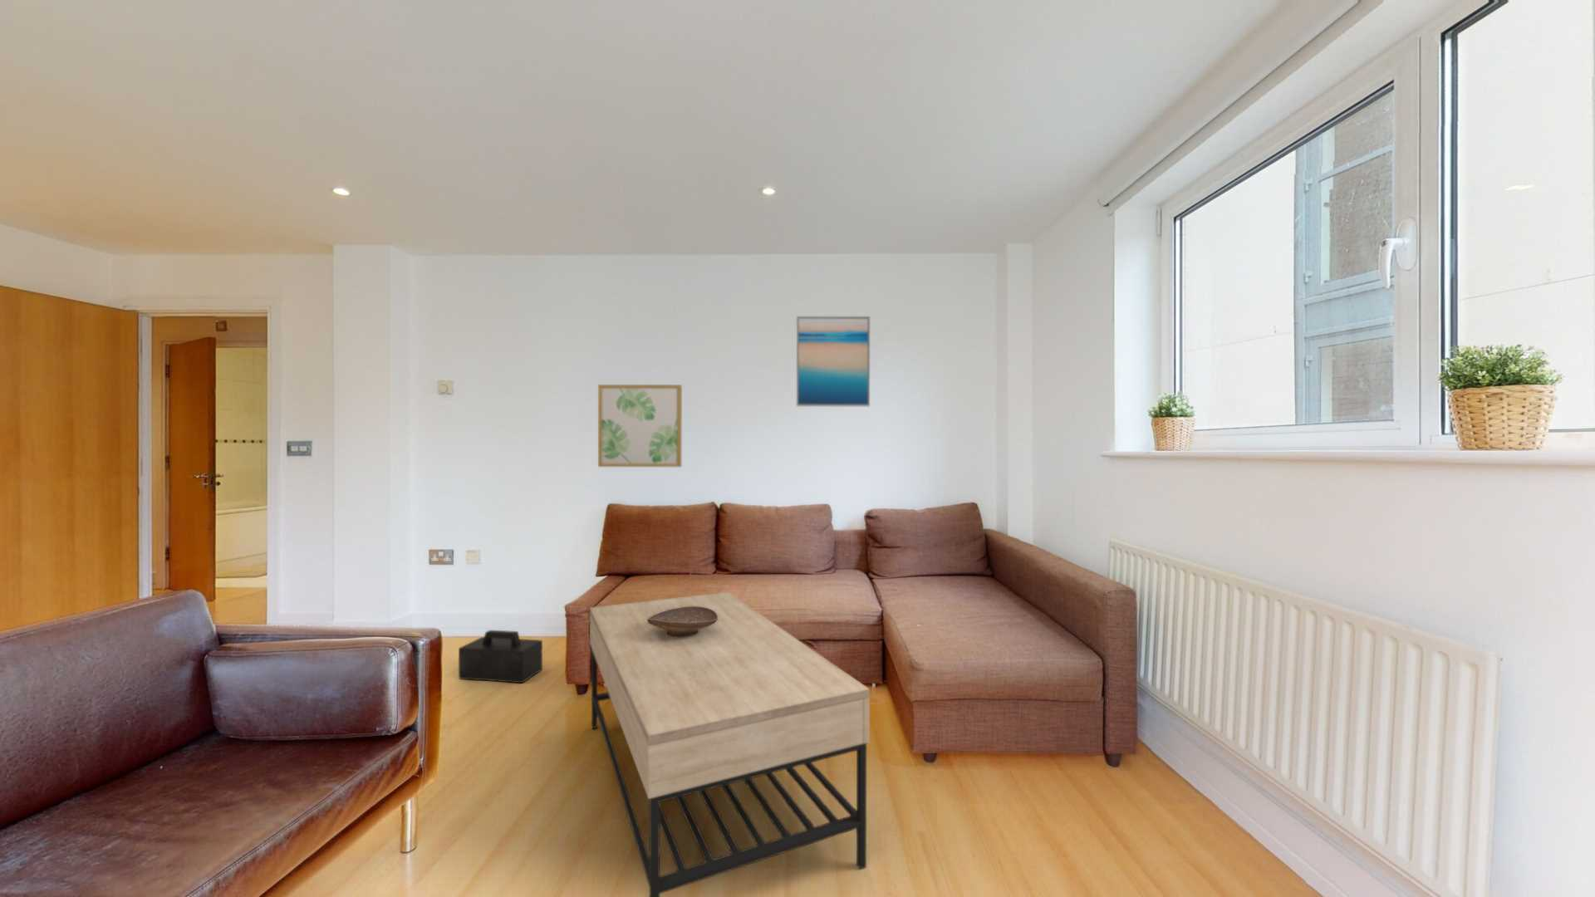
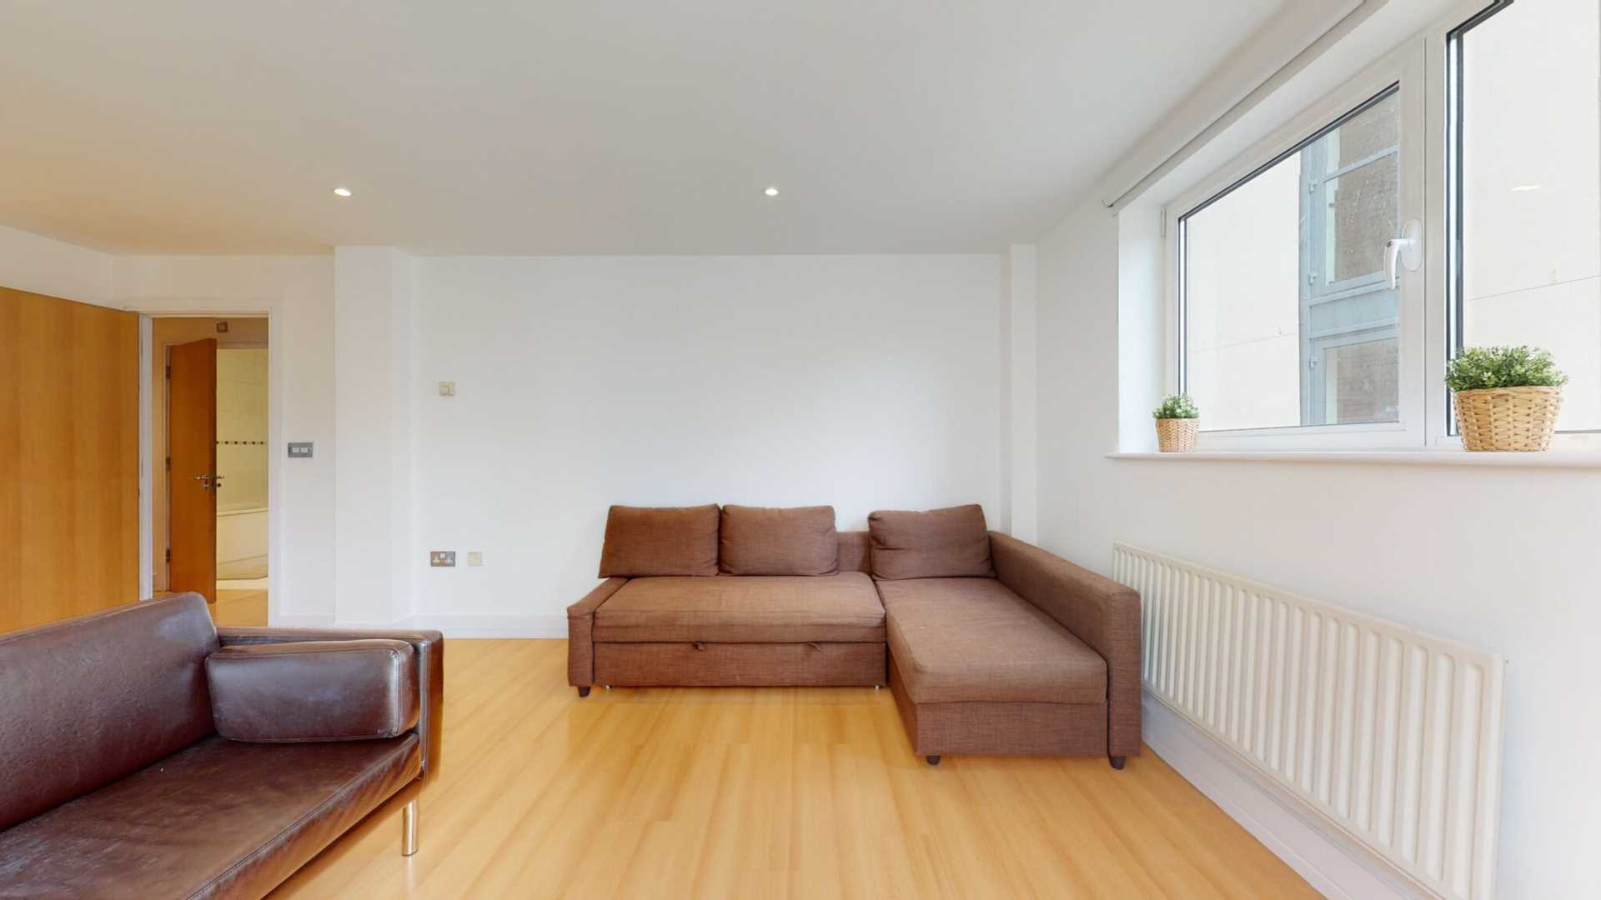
- speaker [458,630,543,683]
- decorative bowl [647,606,719,637]
- coffee table [589,591,871,897]
- wall art [597,383,682,468]
- wall art [795,315,871,407]
